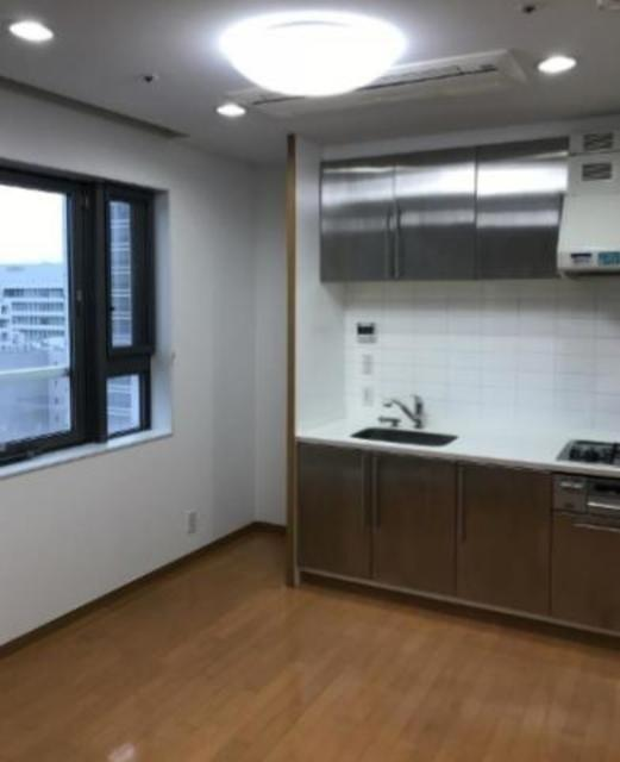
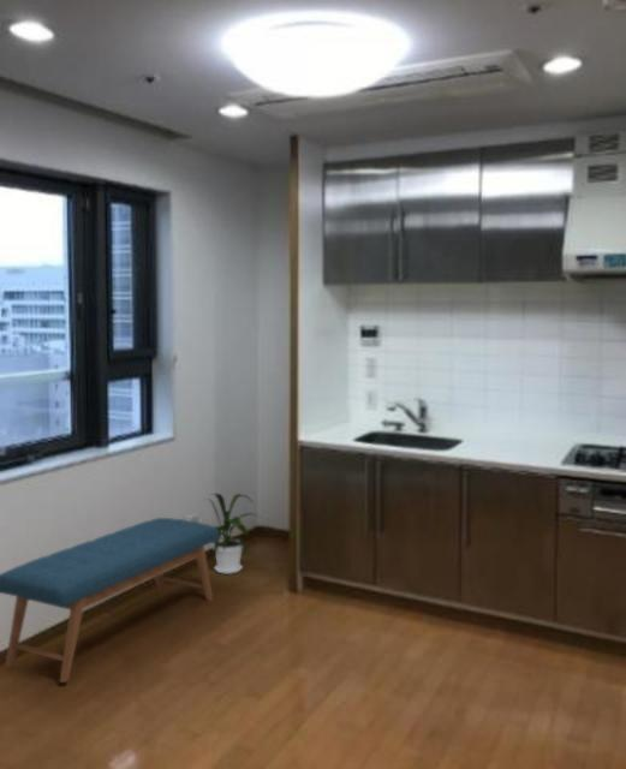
+ bench [0,517,219,684]
+ house plant [204,493,261,576]
